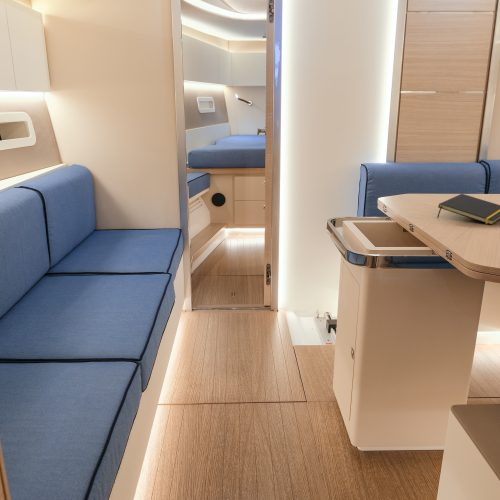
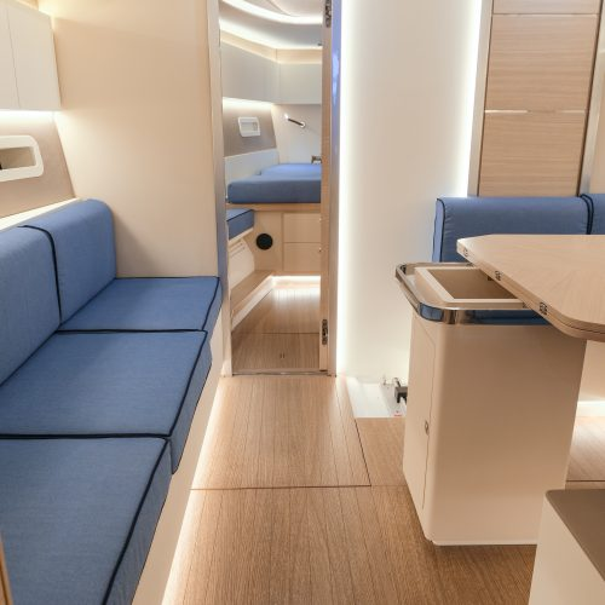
- notepad [436,193,500,226]
